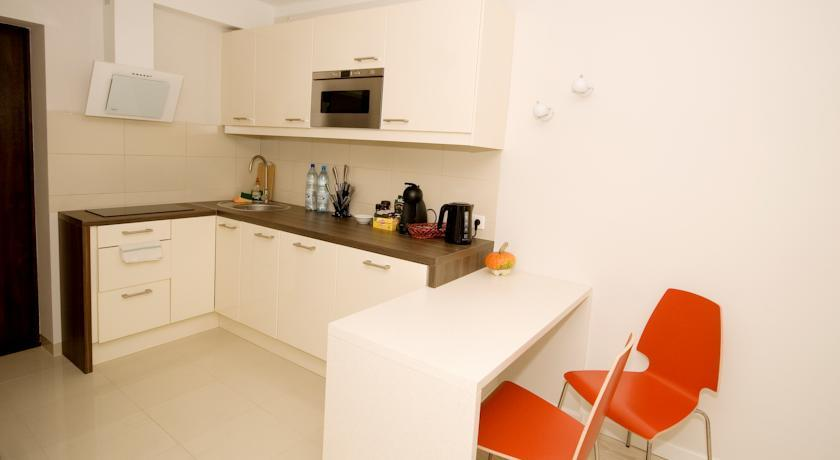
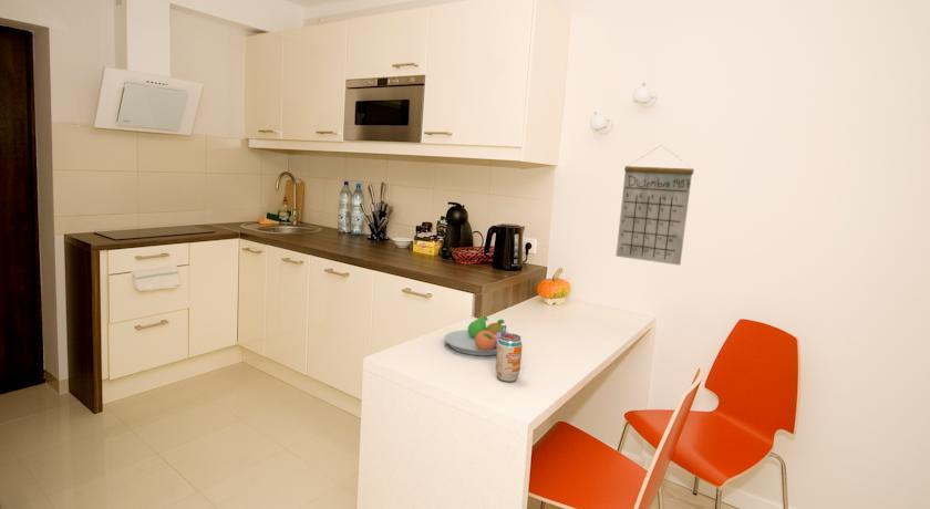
+ beverage can [495,324,523,383]
+ fruit bowl [443,315,510,356]
+ calendar [614,145,694,267]
